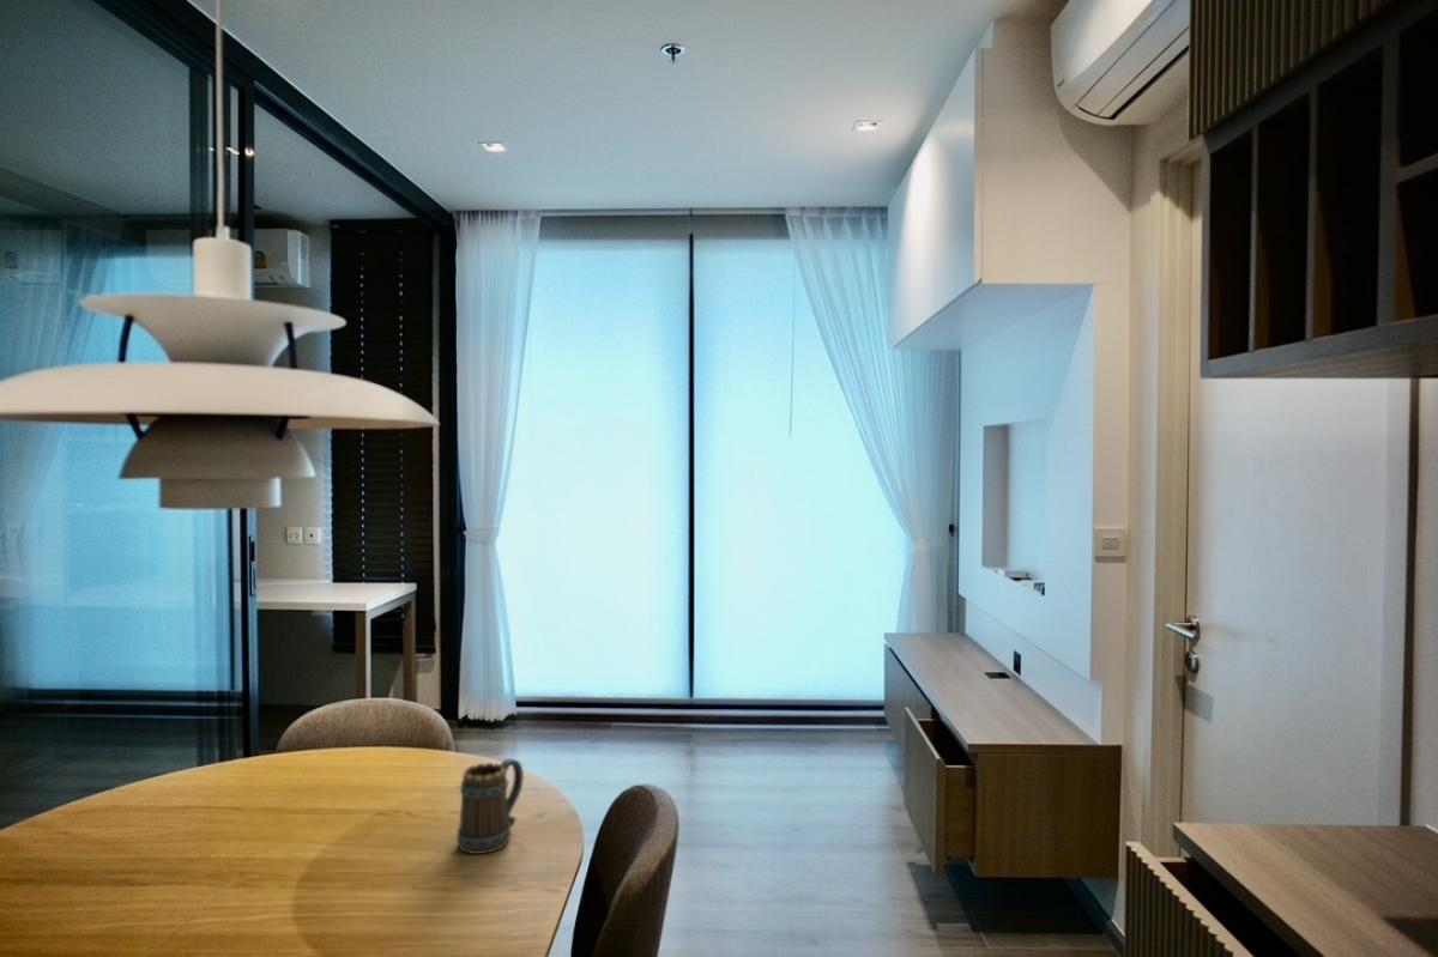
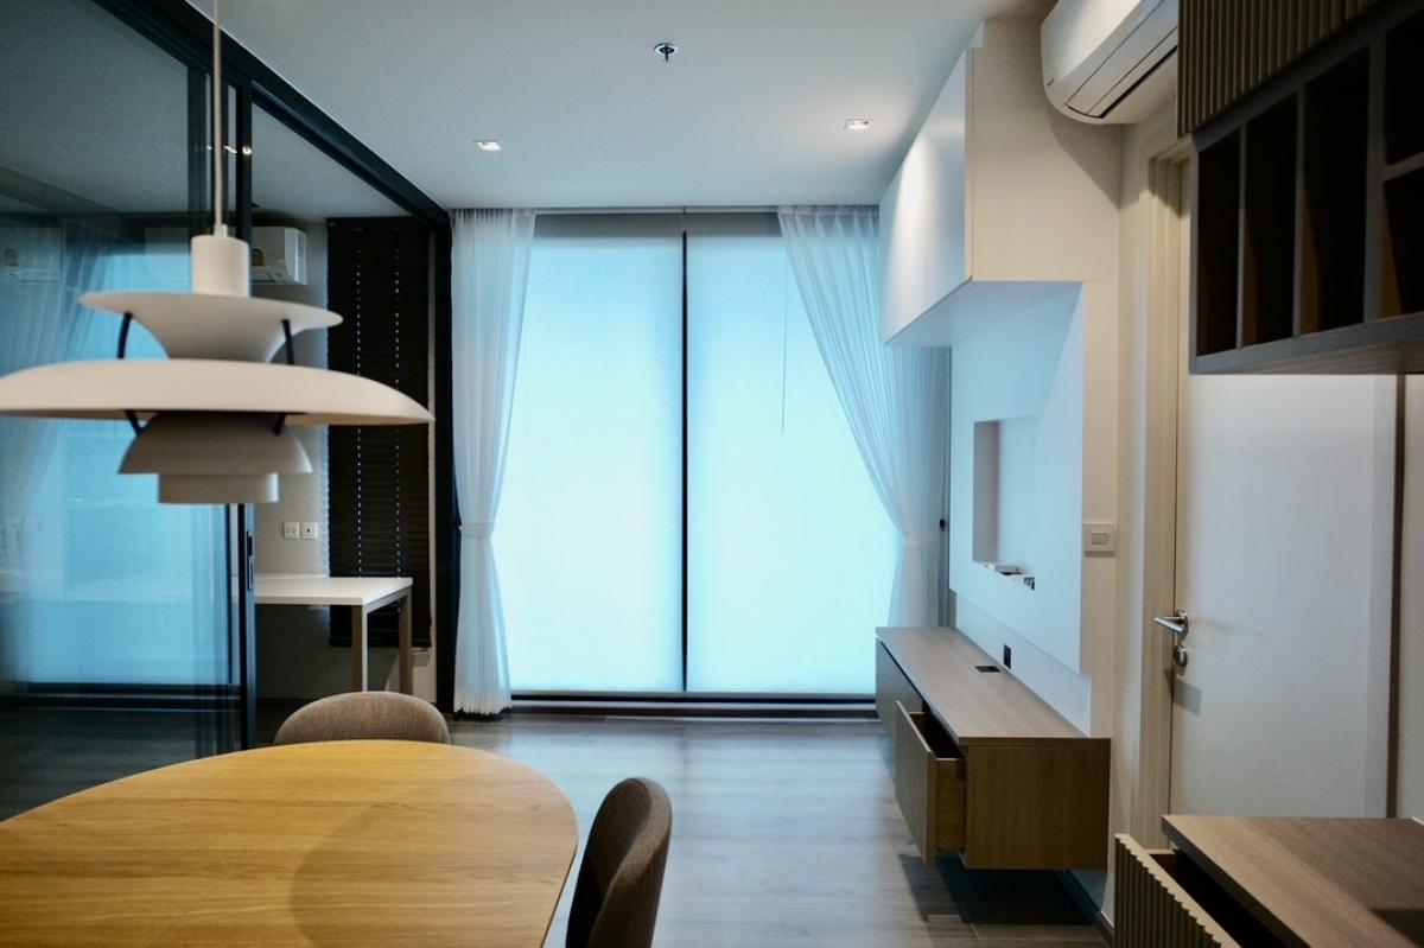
- mug [455,757,525,855]
